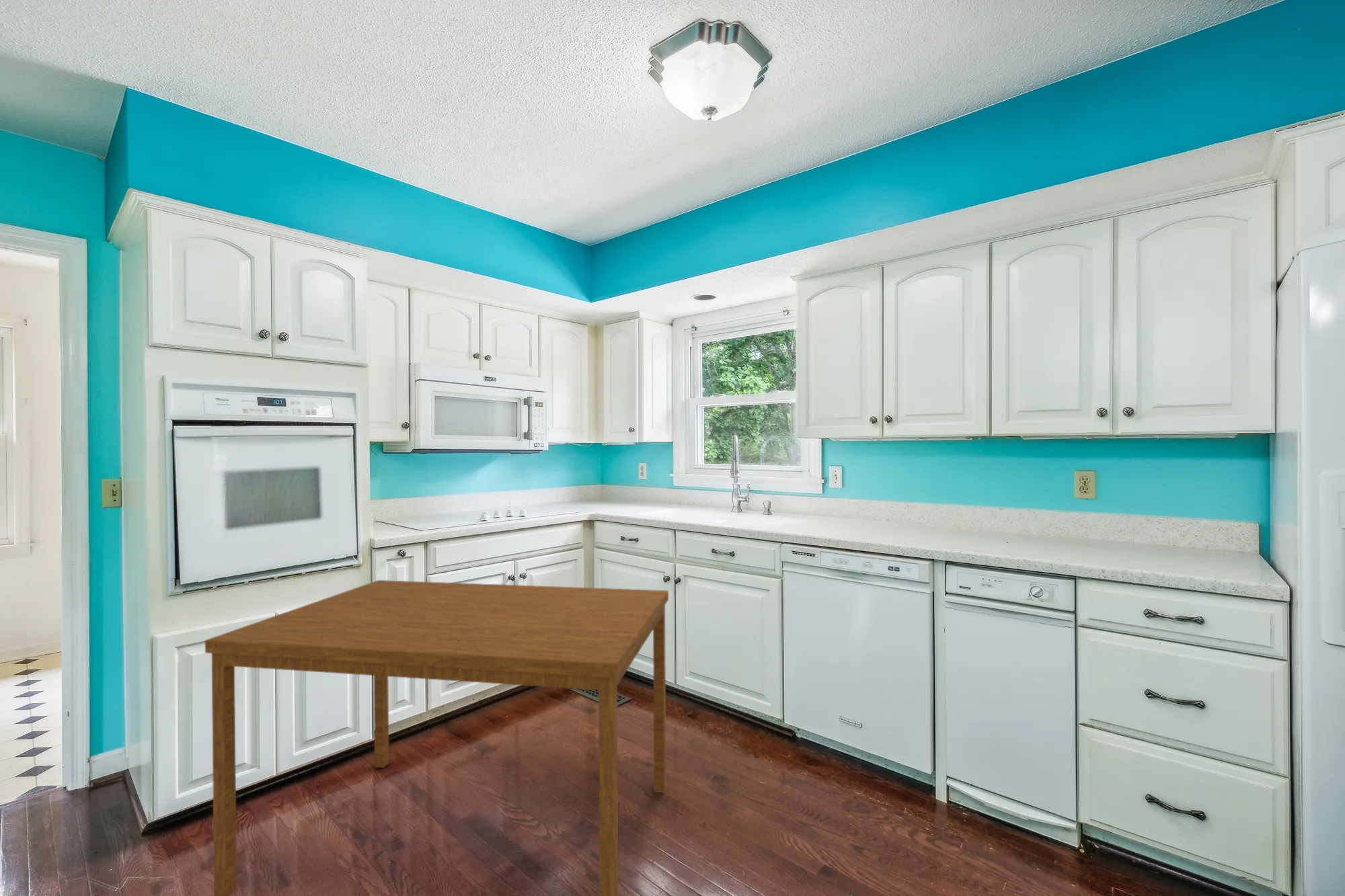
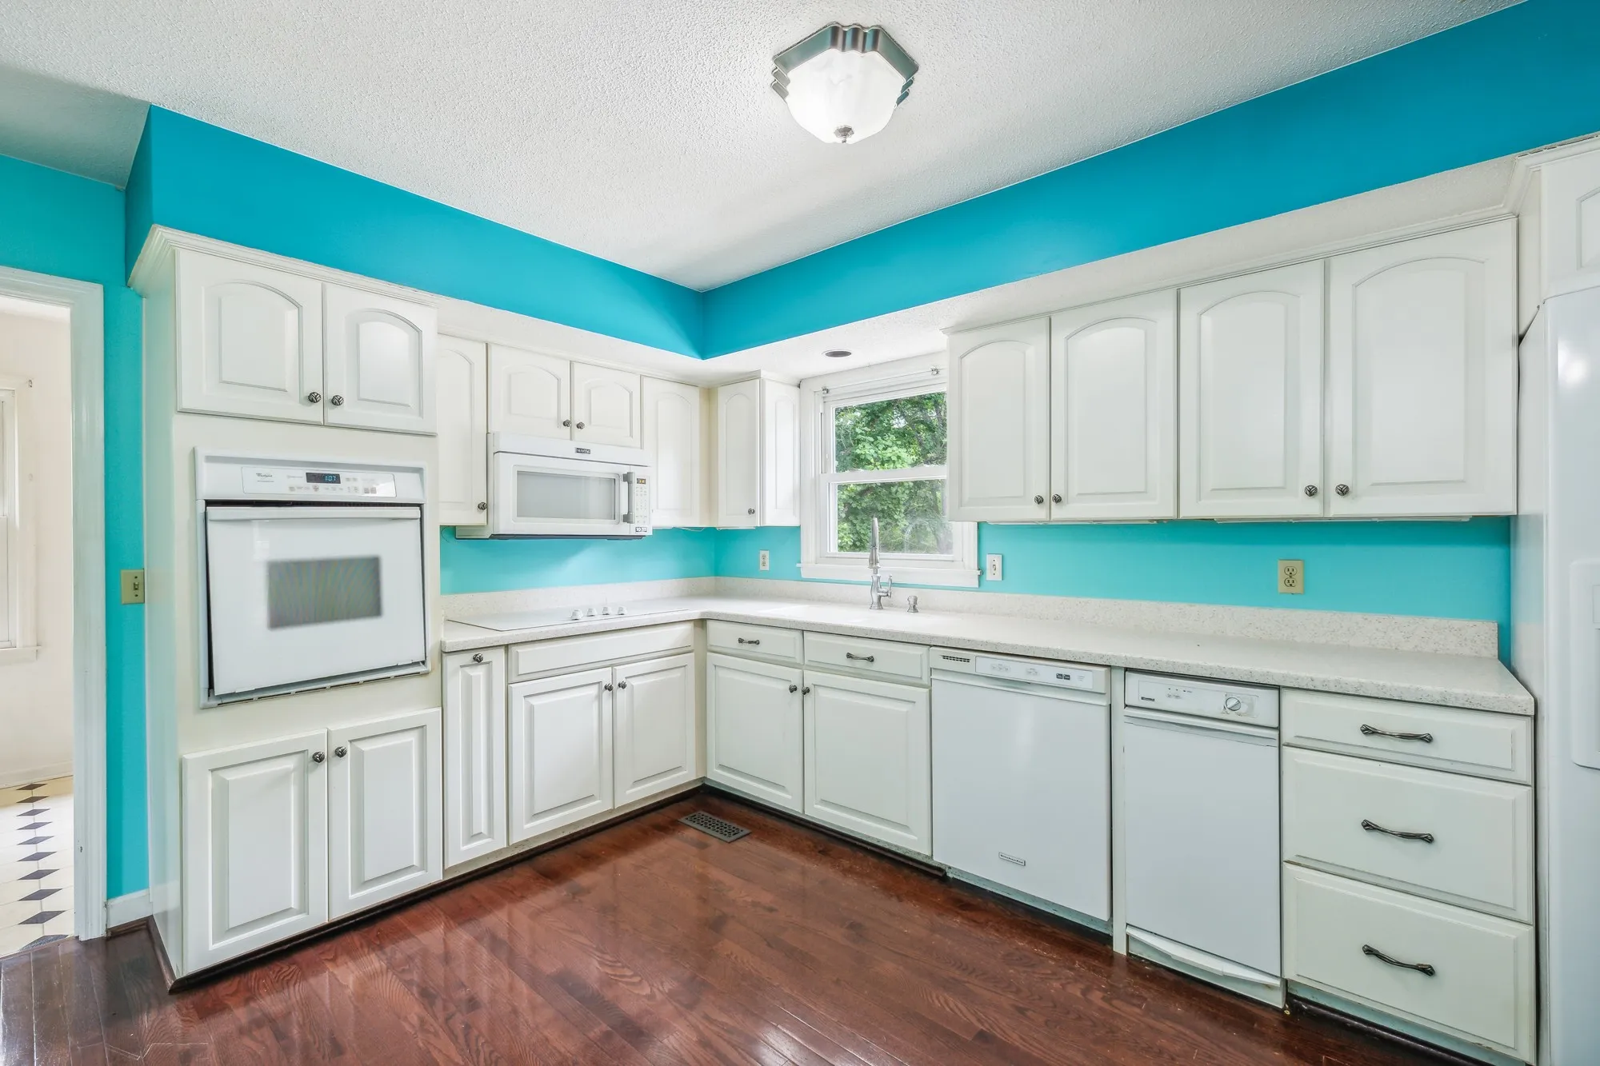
- dining table [204,579,669,896]
